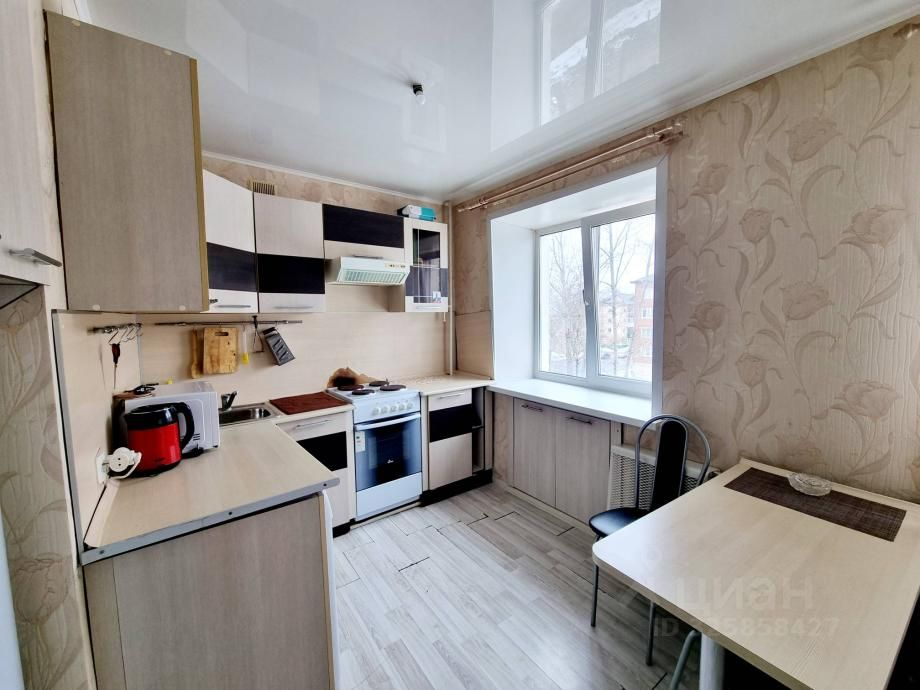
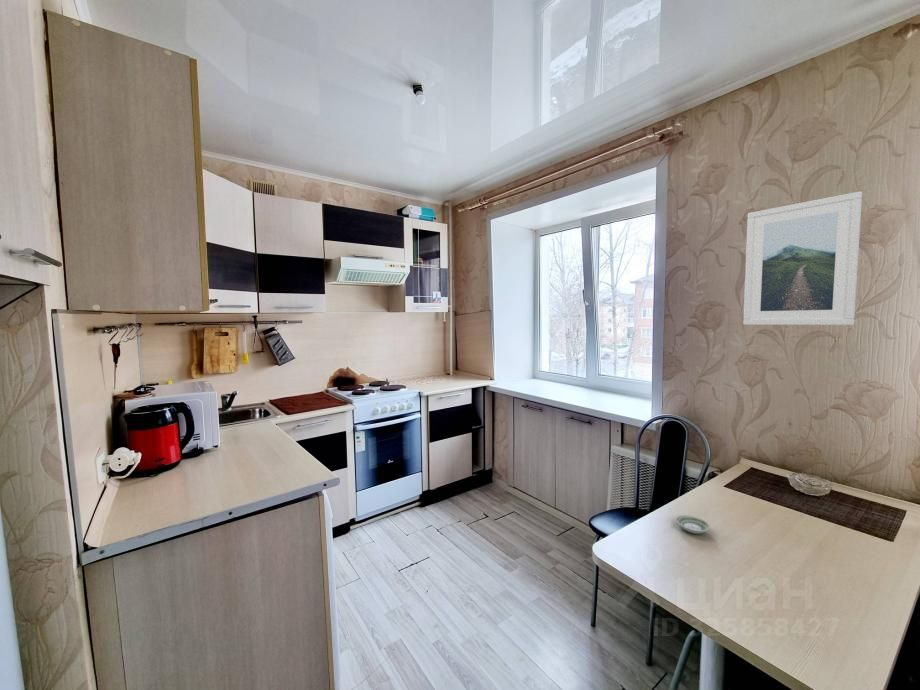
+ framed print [742,190,863,326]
+ saucer [675,514,712,535]
